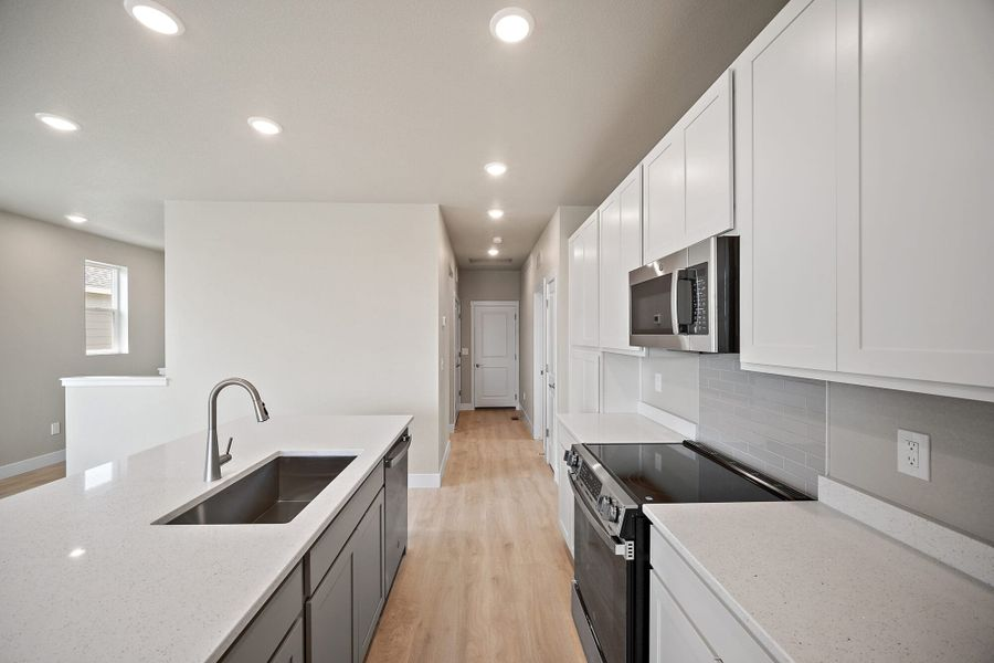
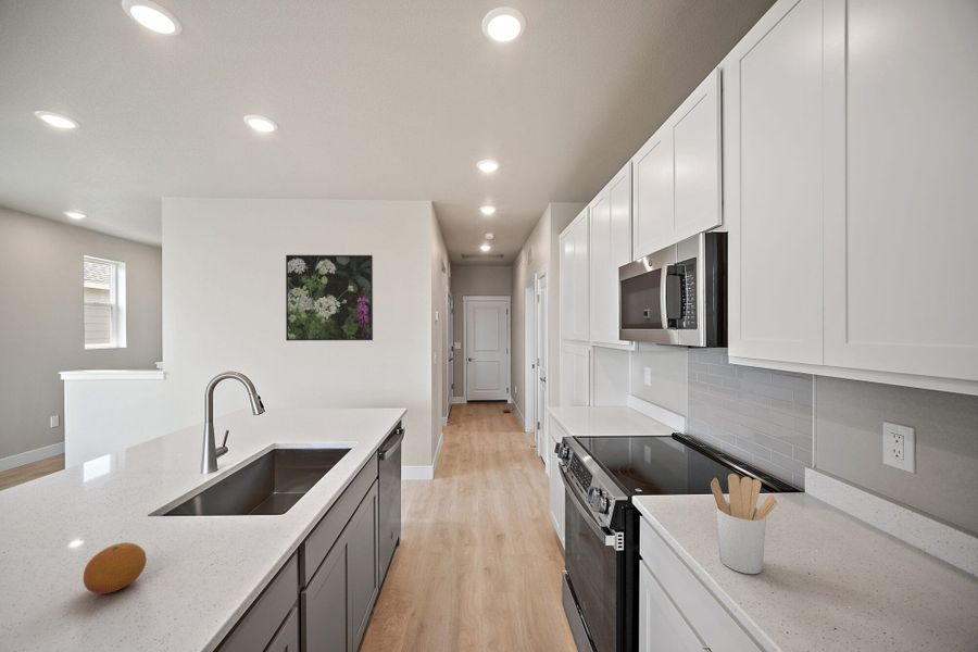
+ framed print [285,254,374,341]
+ fruit [83,541,148,595]
+ utensil holder [710,473,778,575]
